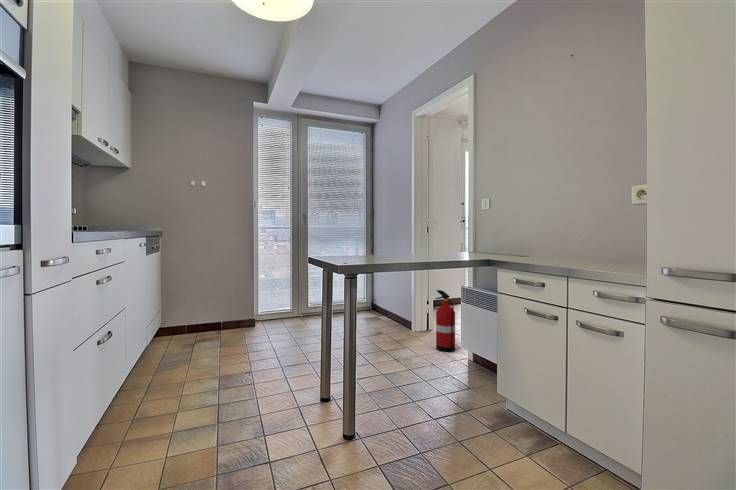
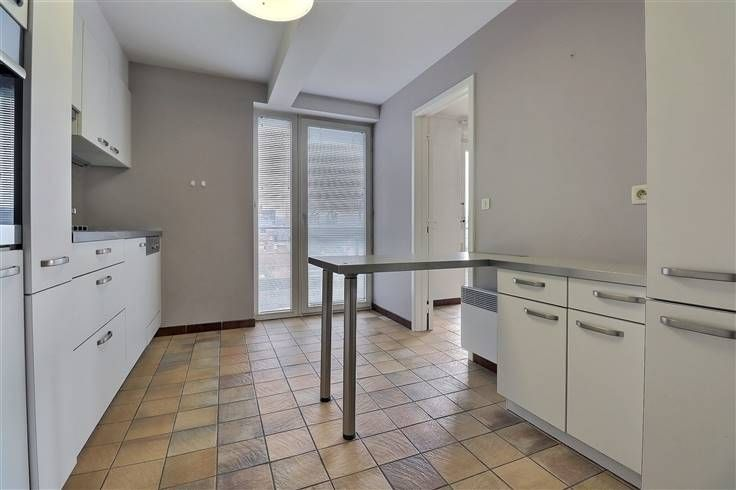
- fire extinguisher [434,289,456,353]
